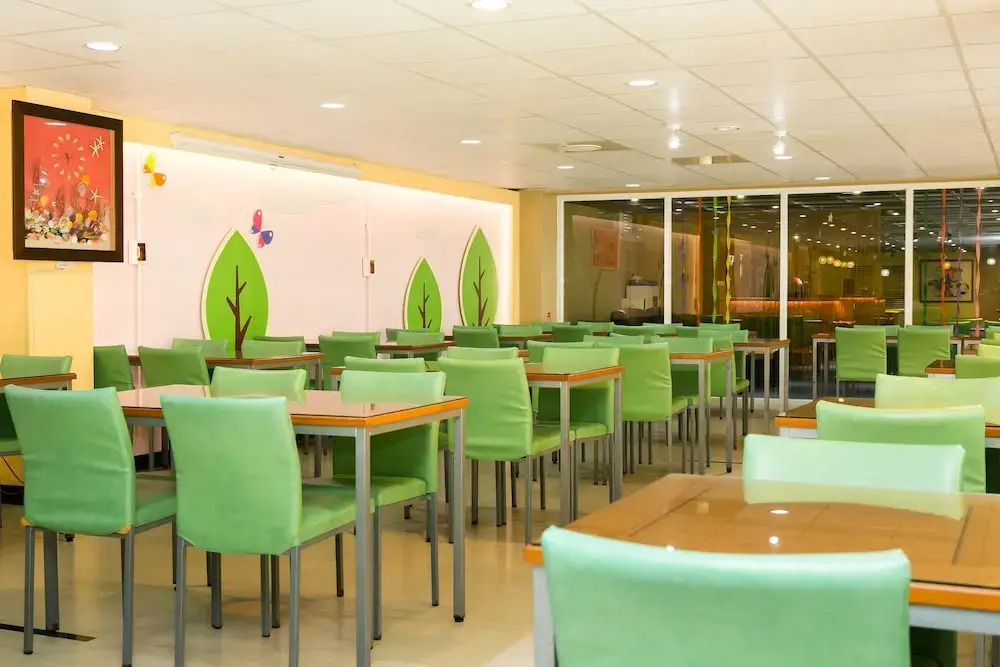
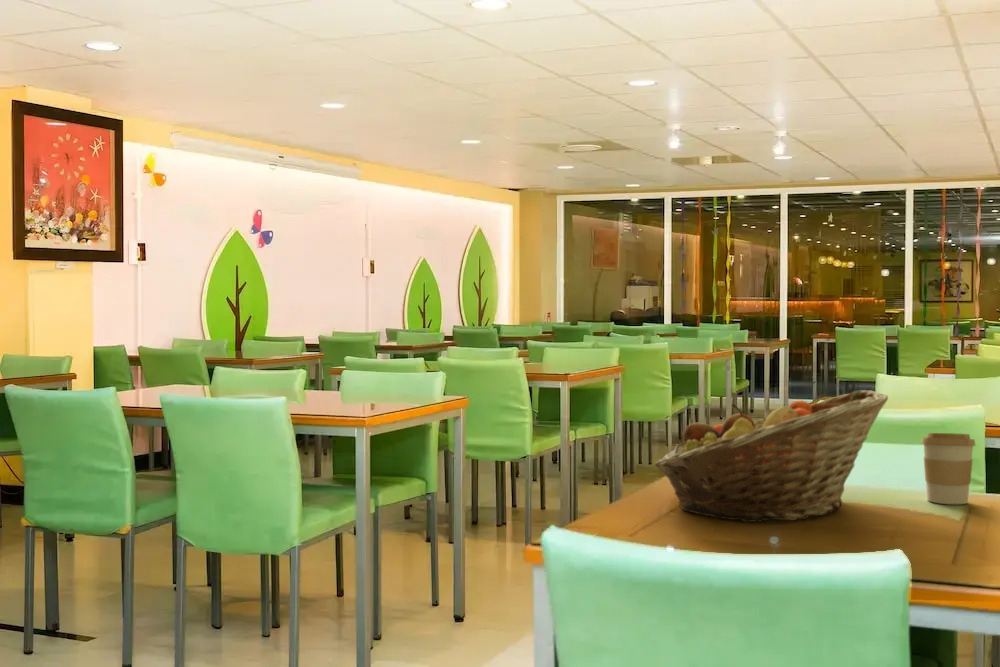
+ fruit basket [654,389,889,523]
+ coffee cup [920,432,977,505]
